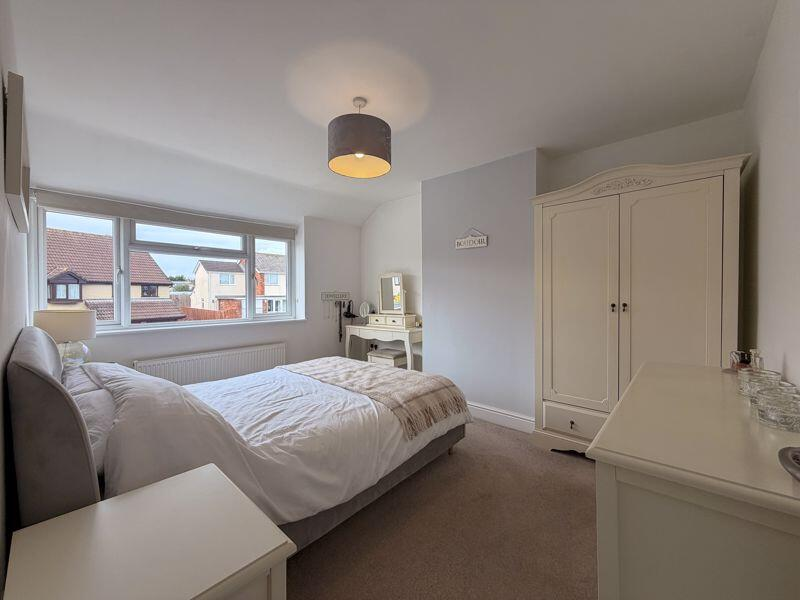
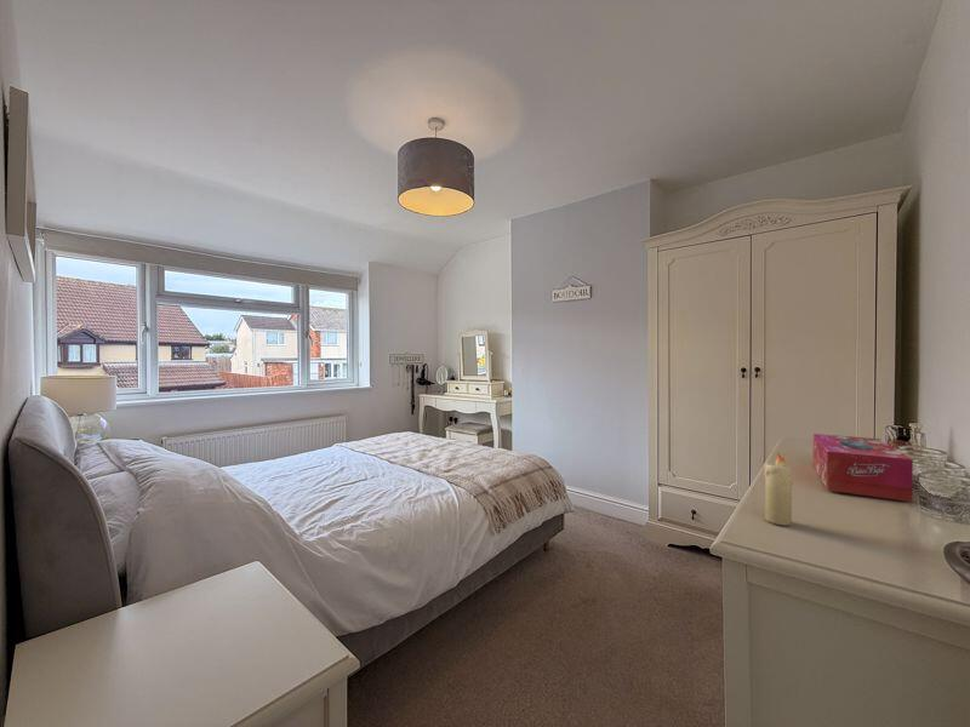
+ candle [763,451,794,527]
+ tissue box [812,433,914,503]
